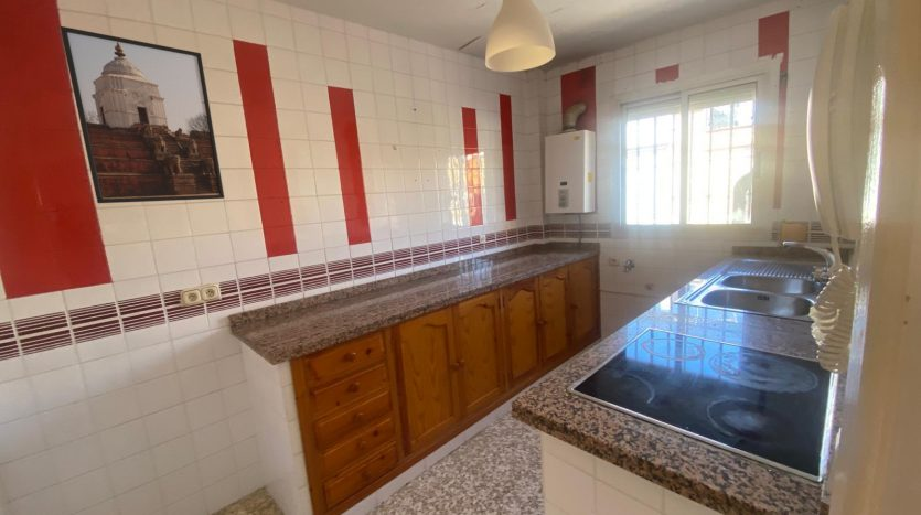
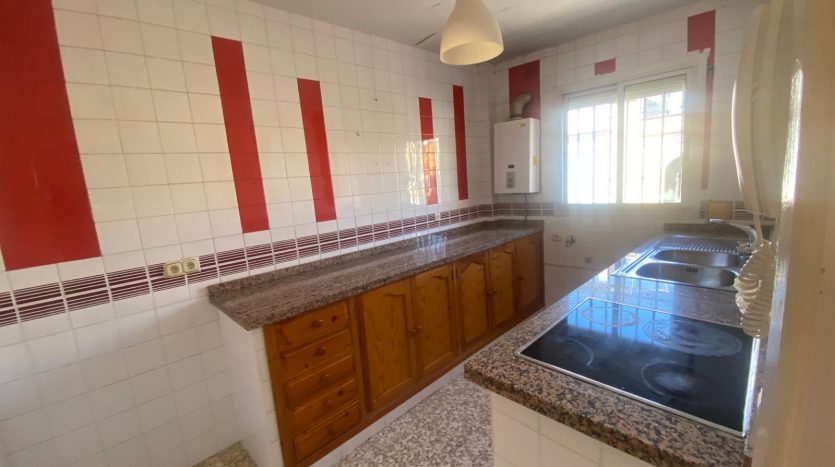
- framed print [58,25,225,204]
